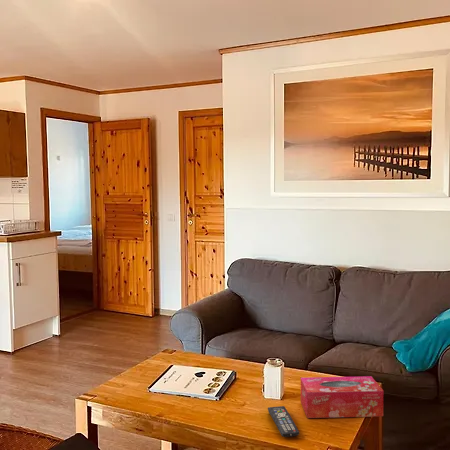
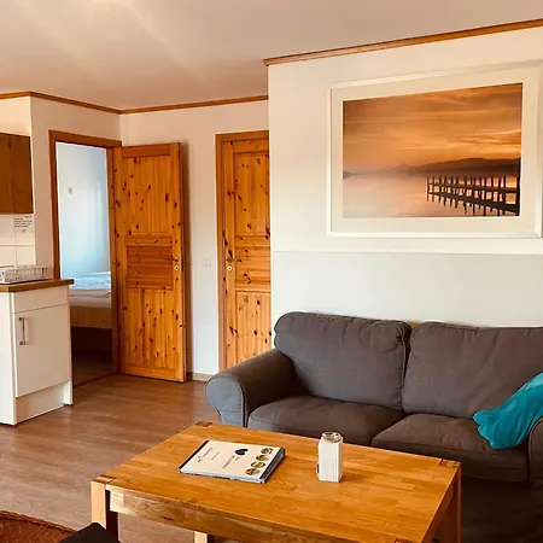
- tissue box [300,375,384,419]
- remote control [267,405,300,438]
